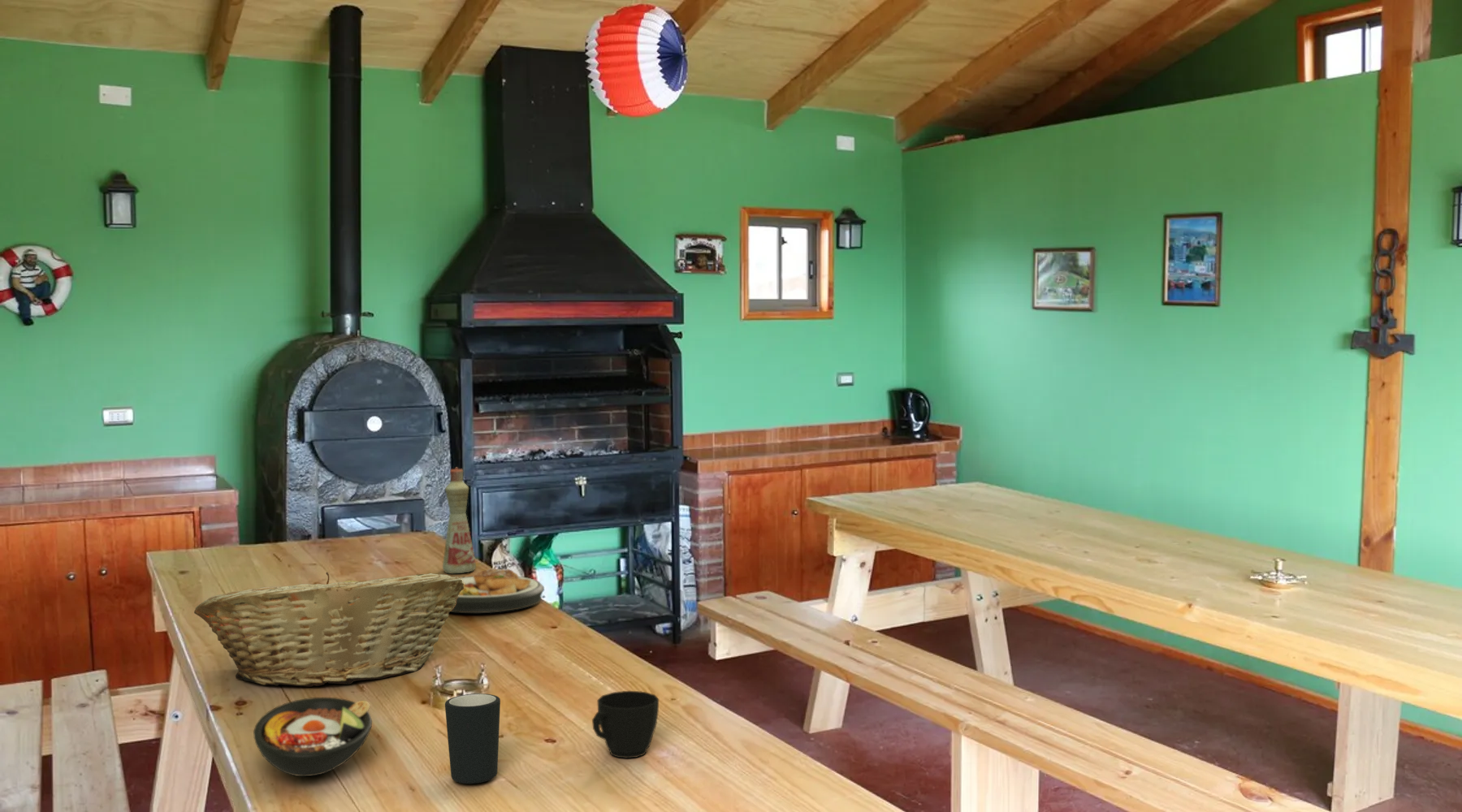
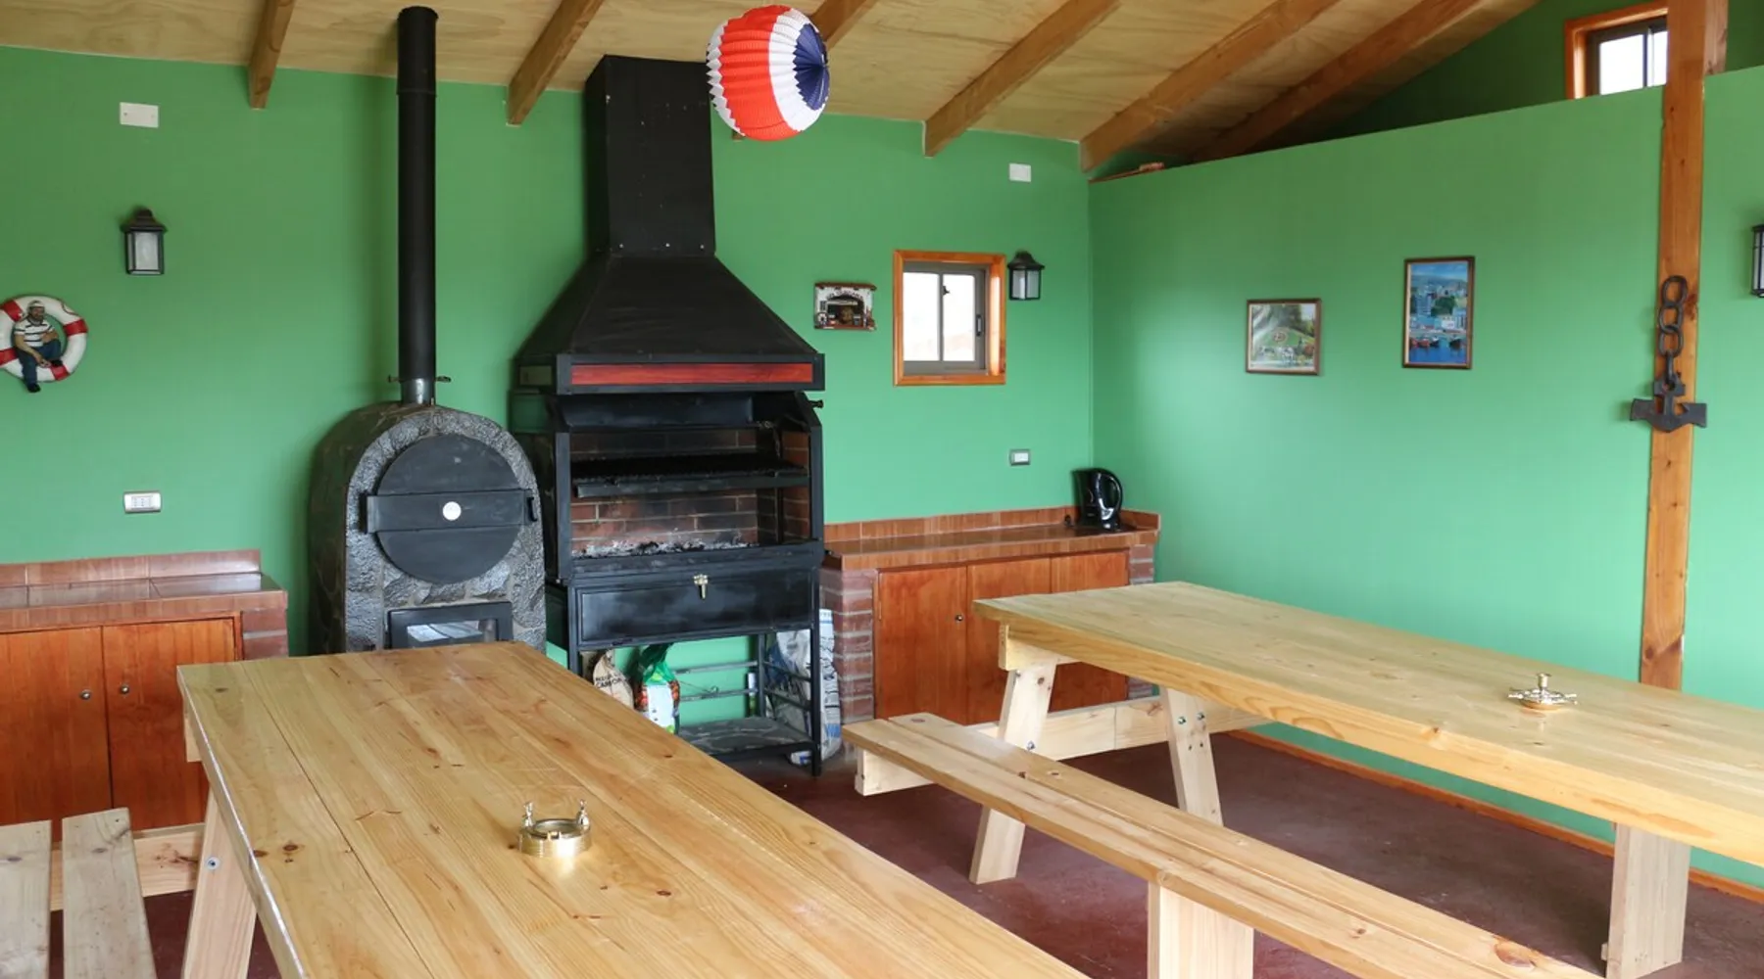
- fruit basket [193,572,465,688]
- plate [450,568,545,614]
- mug [444,693,501,784]
- cup [591,690,660,759]
- bottle [442,467,477,575]
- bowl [253,697,373,777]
